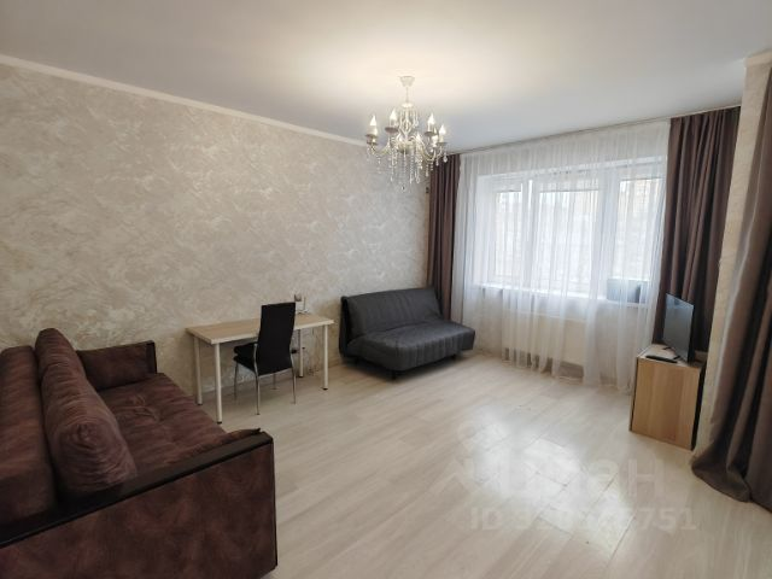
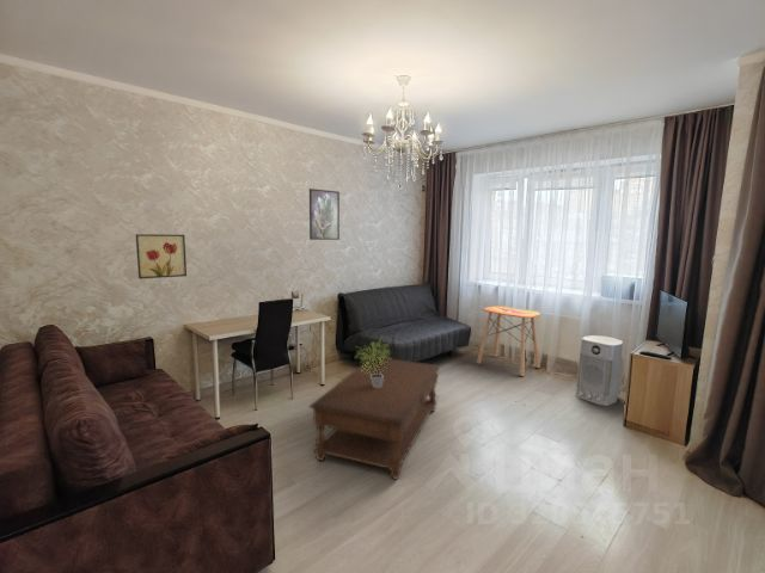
+ air purifier [574,334,625,407]
+ wall art [135,233,188,279]
+ coffee table [307,356,442,480]
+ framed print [308,187,341,241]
+ potted plant [354,338,393,387]
+ side table [476,304,541,377]
